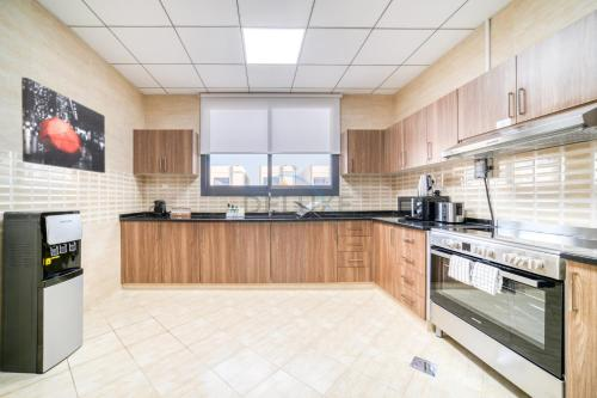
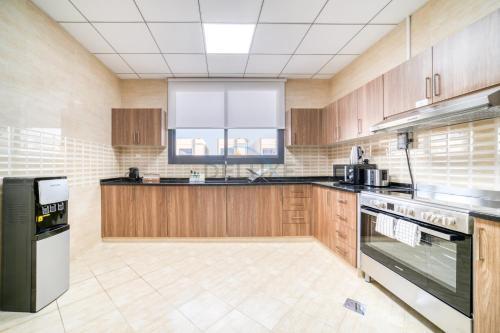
- wall art [20,76,106,174]
